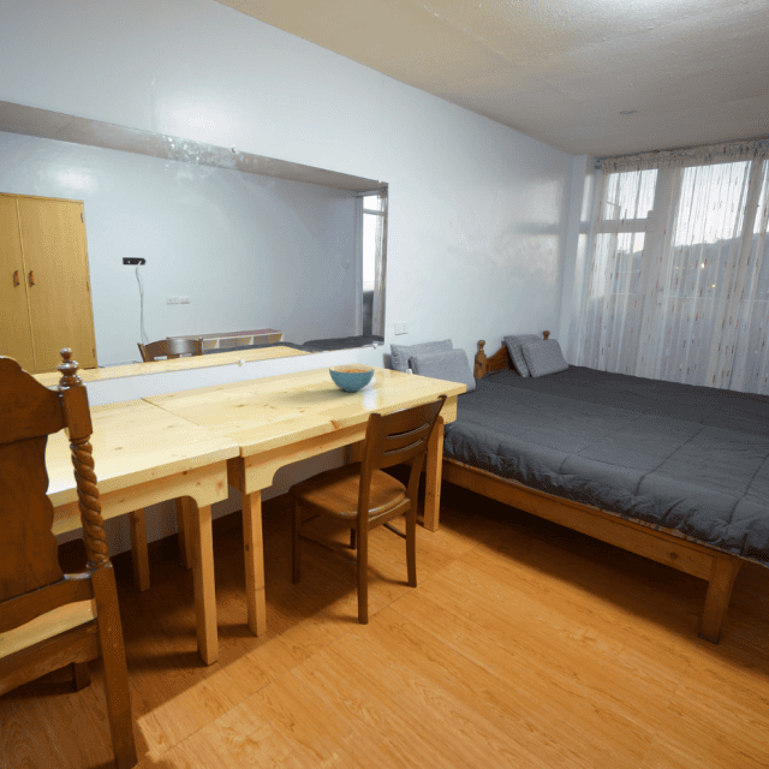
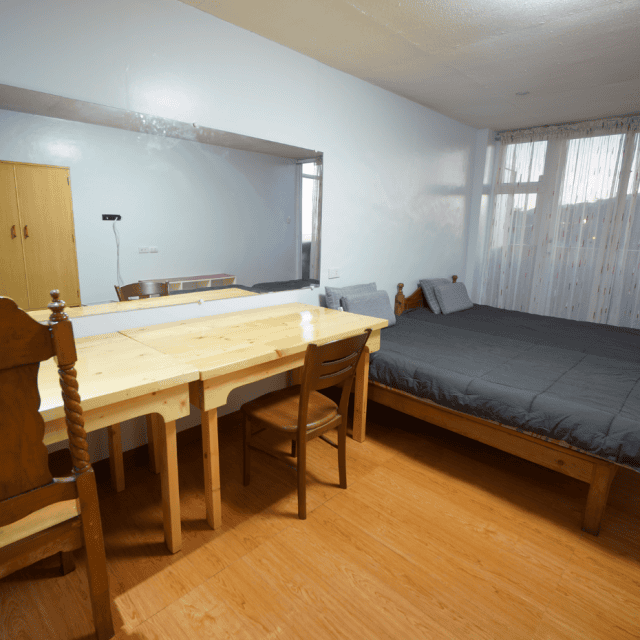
- cereal bowl [328,364,376,393]
